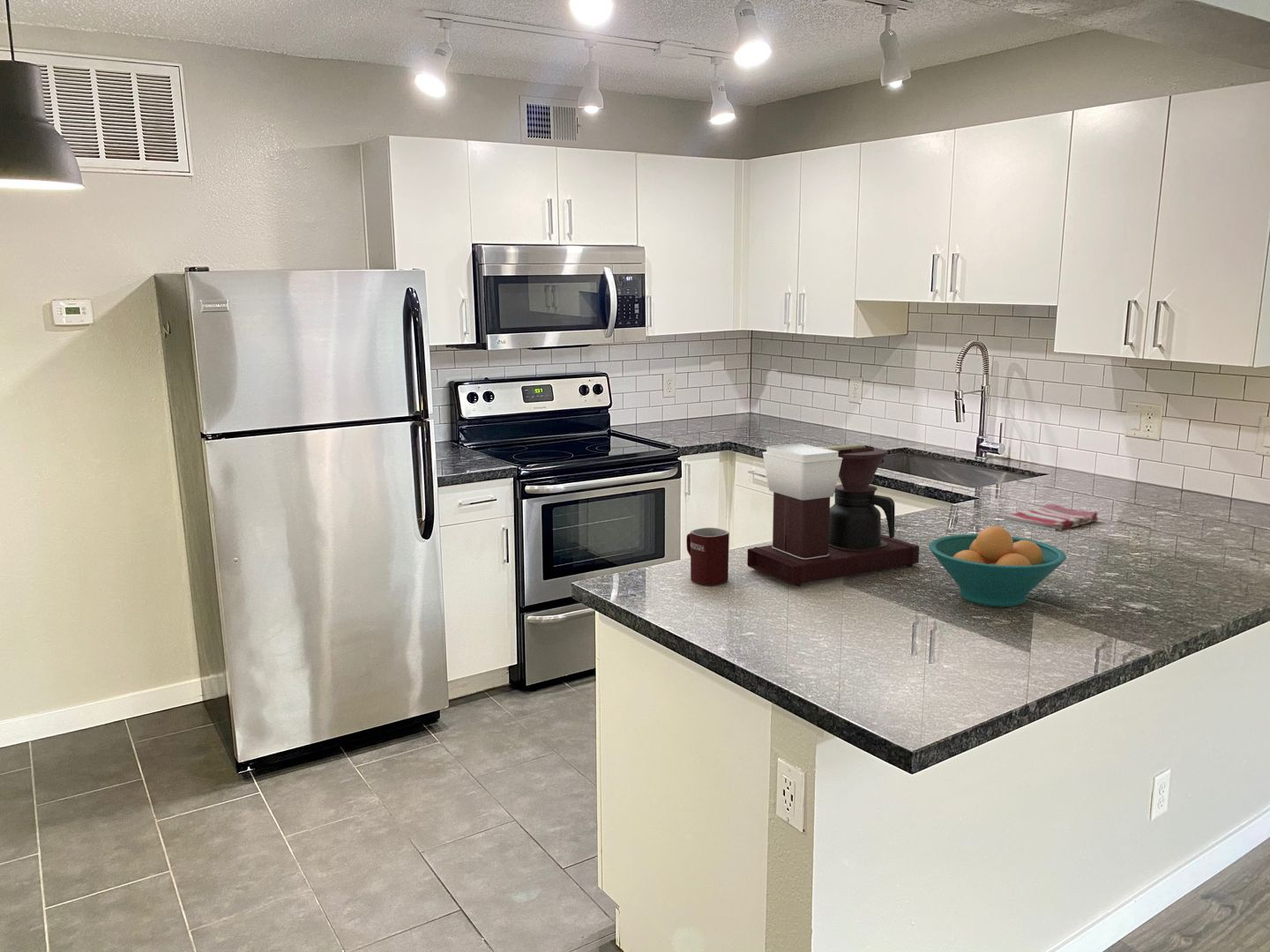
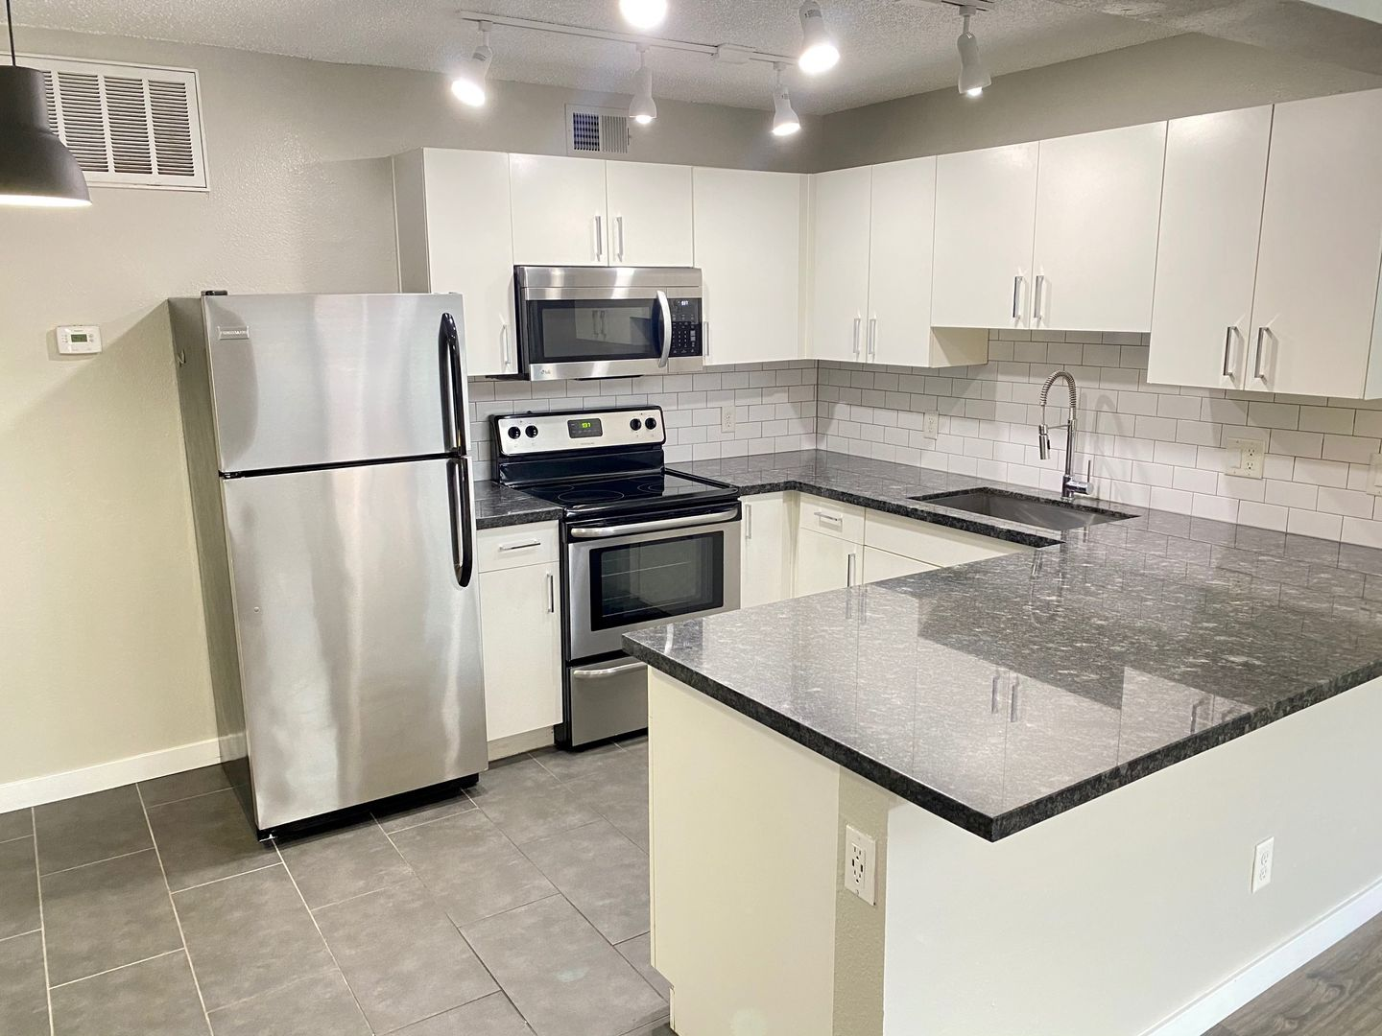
- dish towel [1003,503,1099,532]
- coffee maker [746,443,920,588]
- mug [685,527,730,586]
- fruit bowl [928,525,1067,607]
